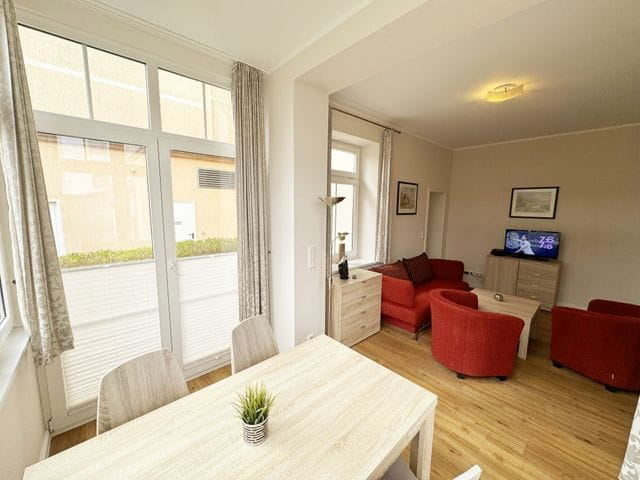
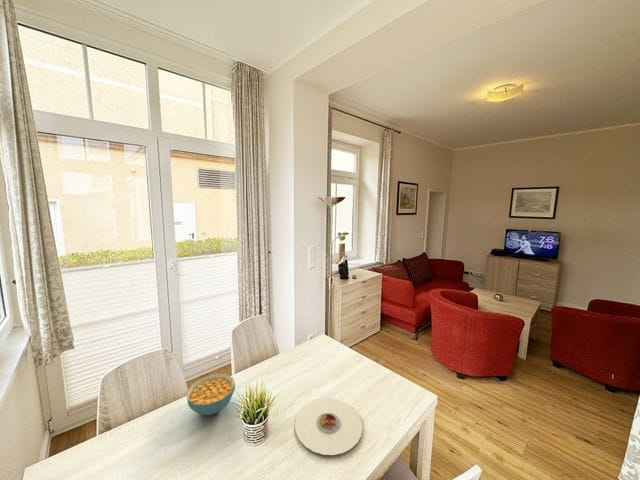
+ plate [294,397,363,456]
+ cereal bowl [186,373,236,416]
